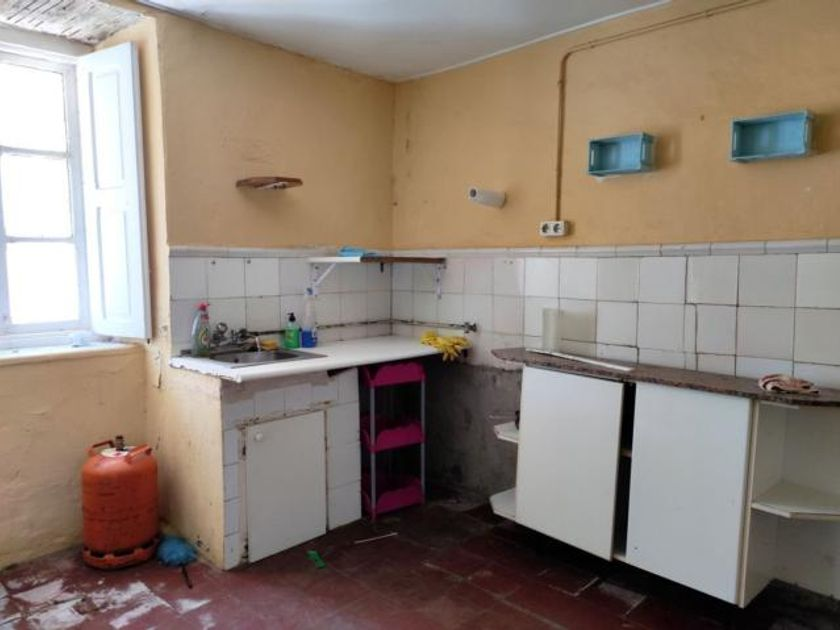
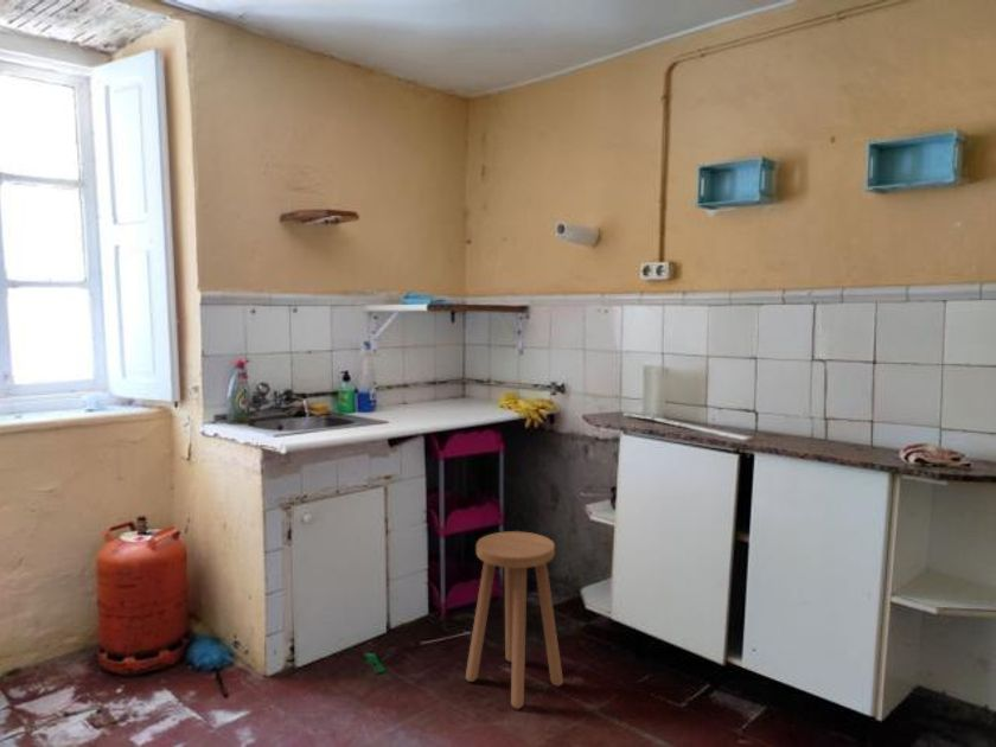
+ stool [465,530,564,710]
